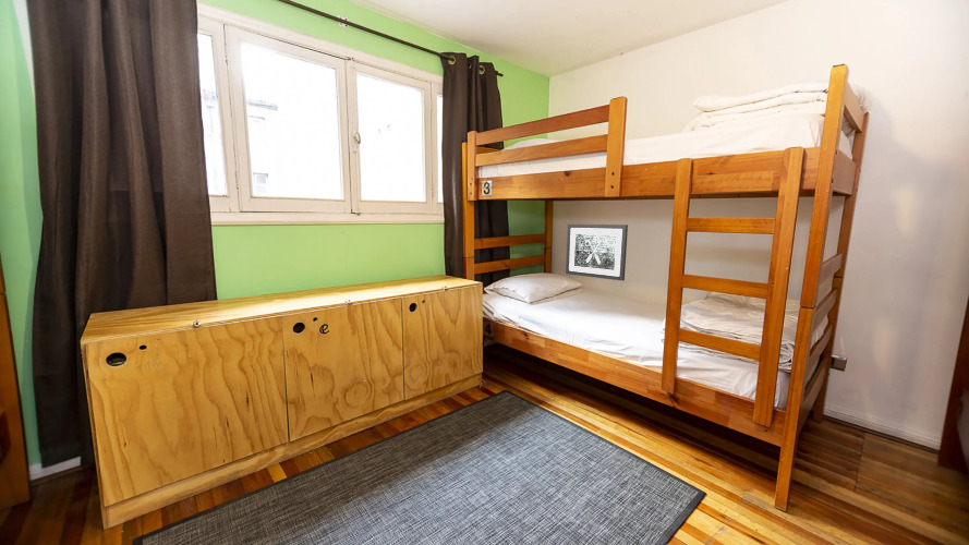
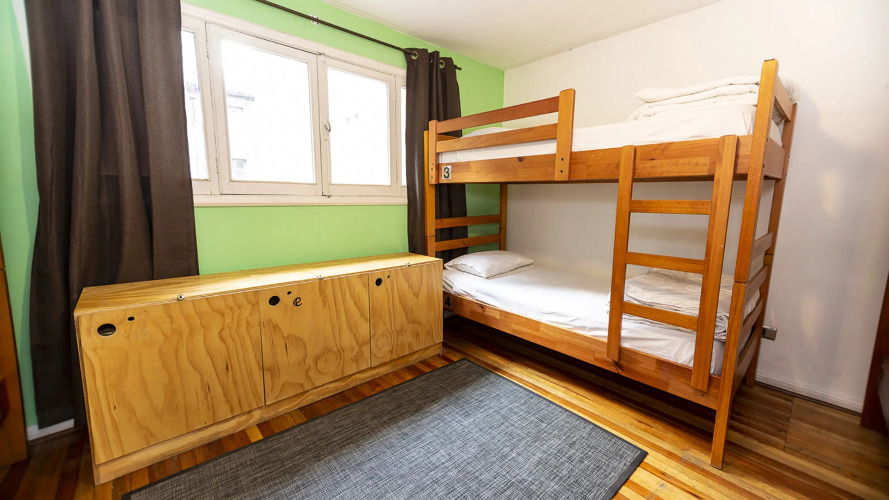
- wall art [565,223,629,282]
